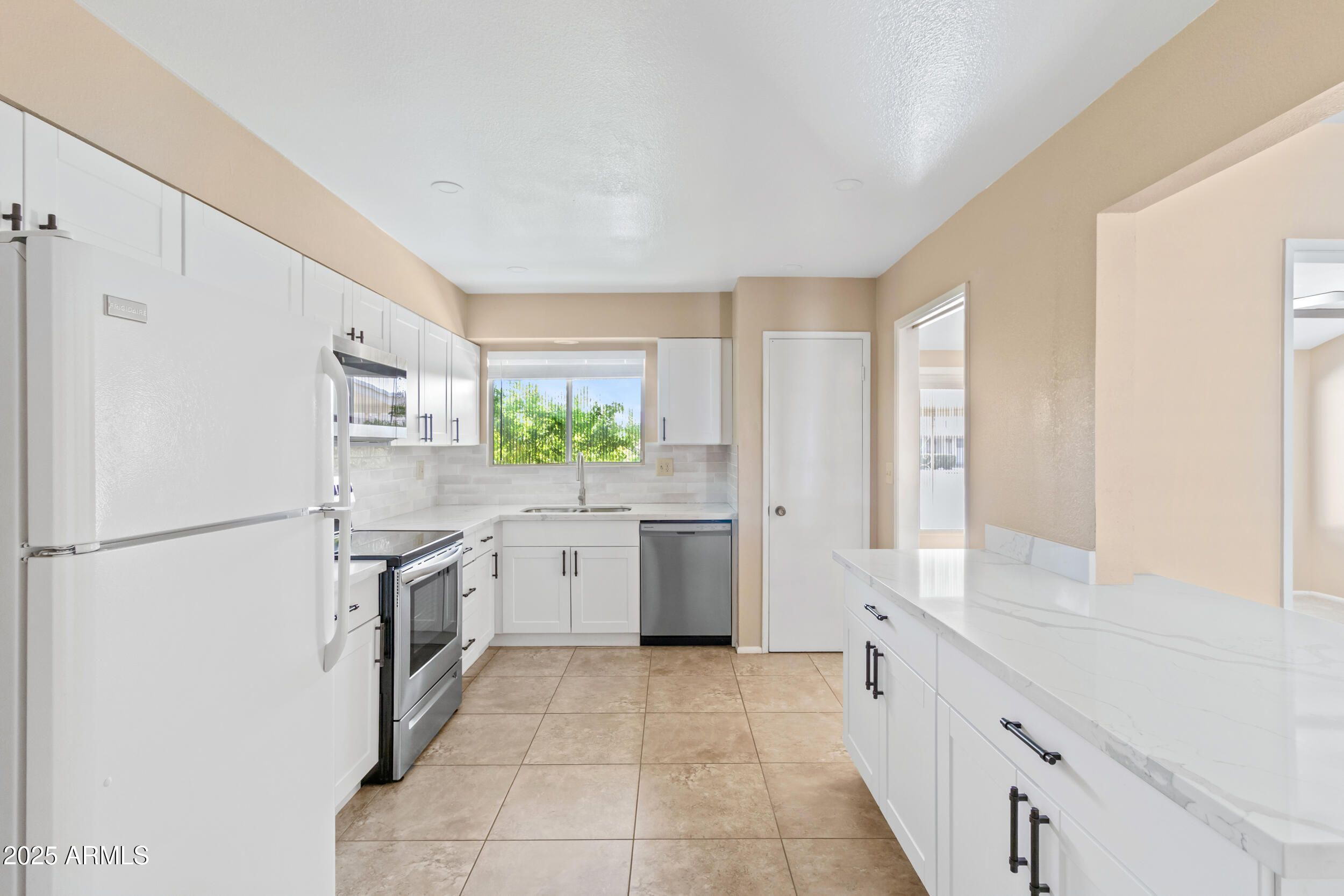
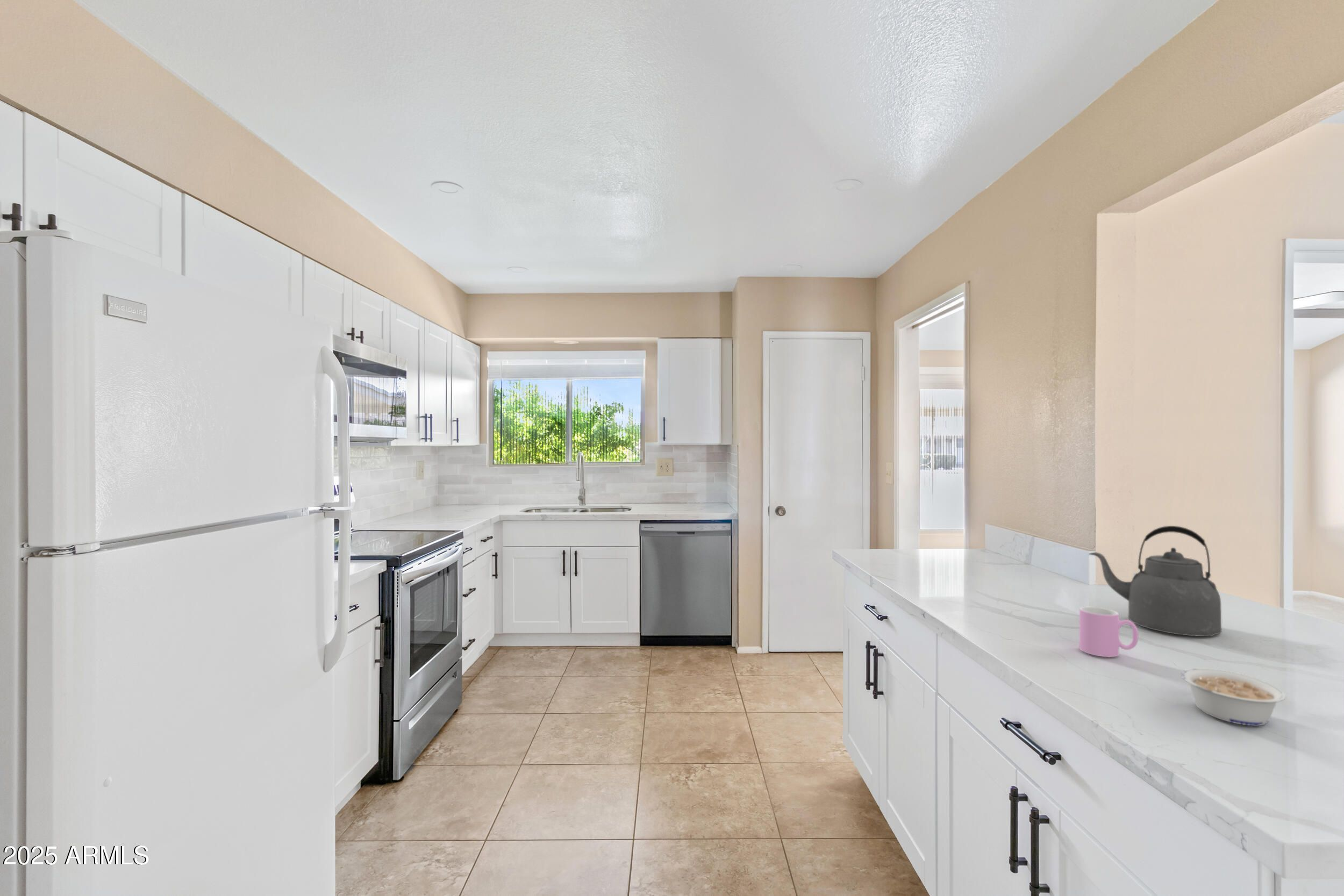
+ cup [1079,606,1139,658]
+ kettle [1088,525,1223,637]
+ legume [1181,668,1286,727]
